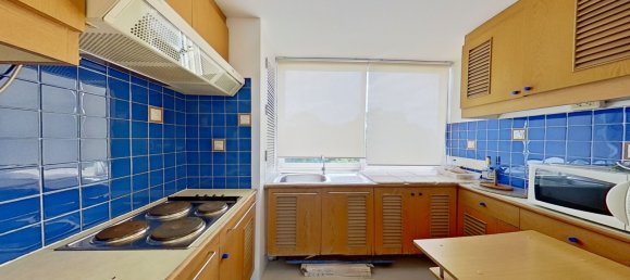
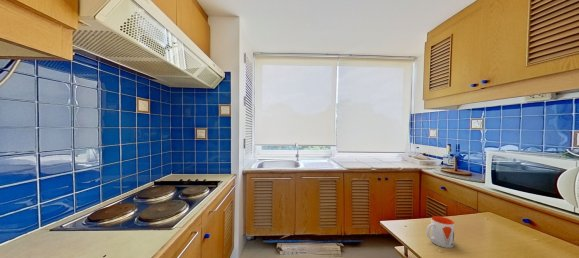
+ mug [425,215,455,249]
